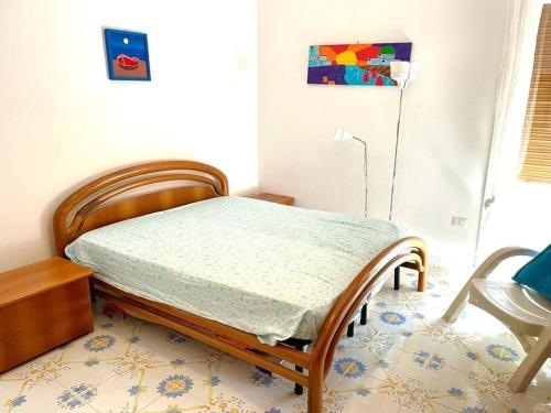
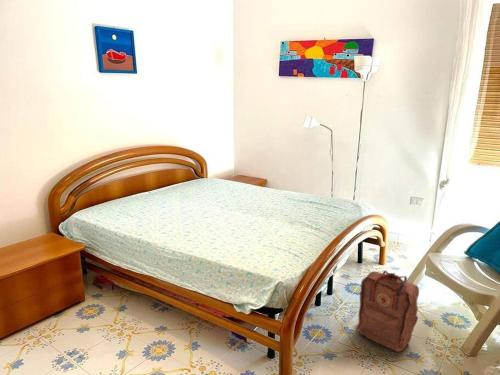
+ backpack [355,269,420,353]
